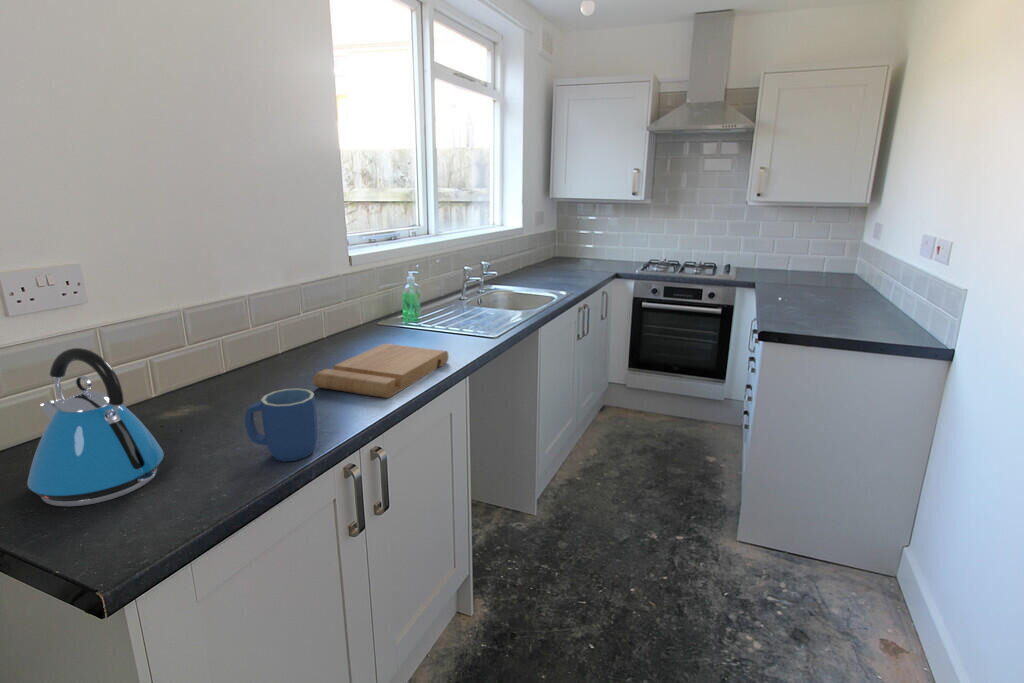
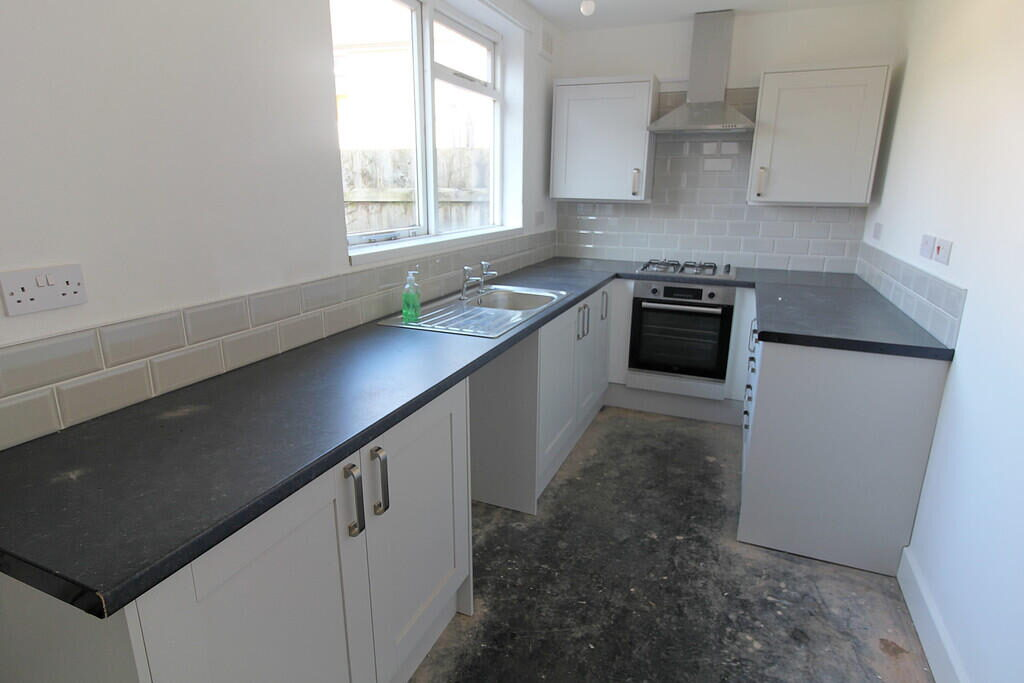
- cutting board [312,343,449,399]
- kettle [26,347,165,507]
- mug [244,388,318,462]
